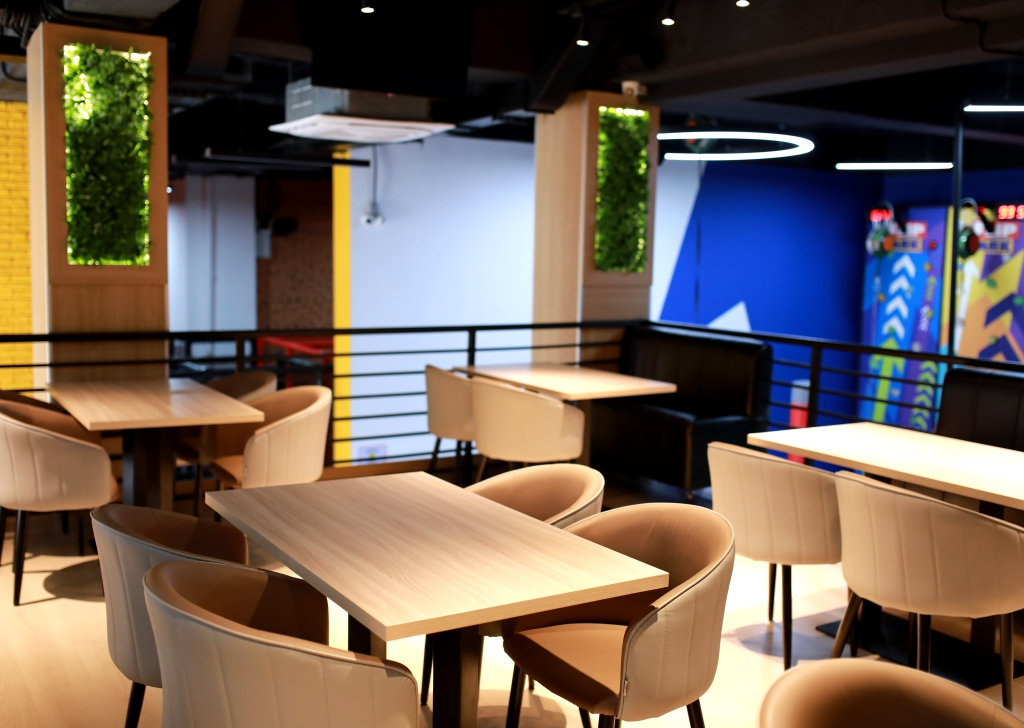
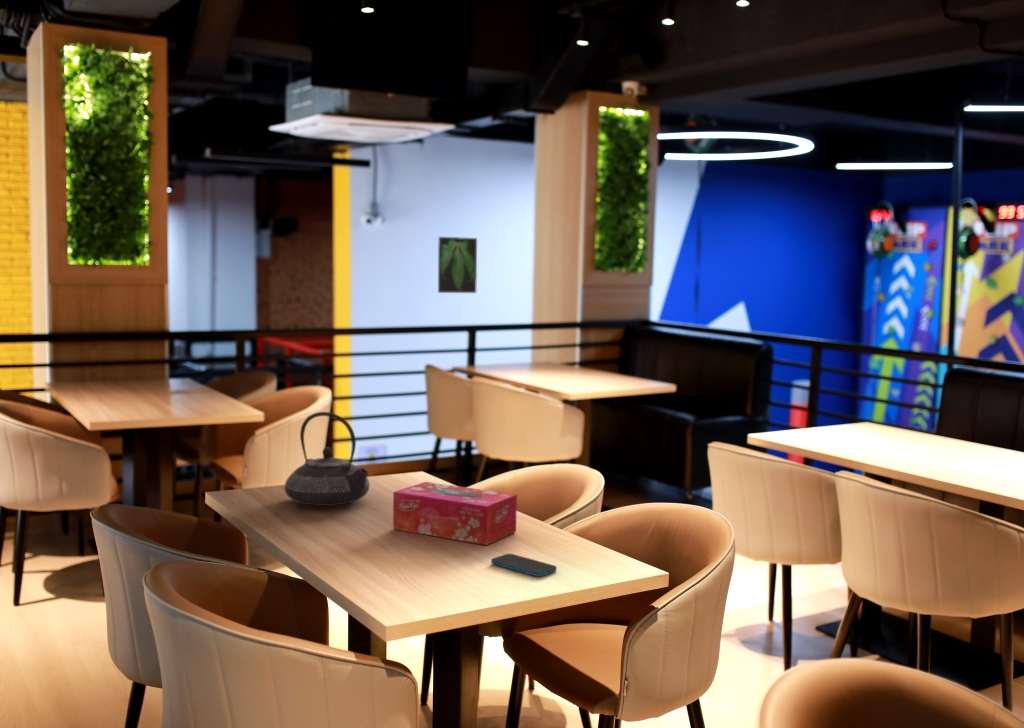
+ teapot [284,411,371,507]
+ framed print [437,236,478,294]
+ tissue box [392,481,518,546]
+ smartphone [490,553,558,577]
